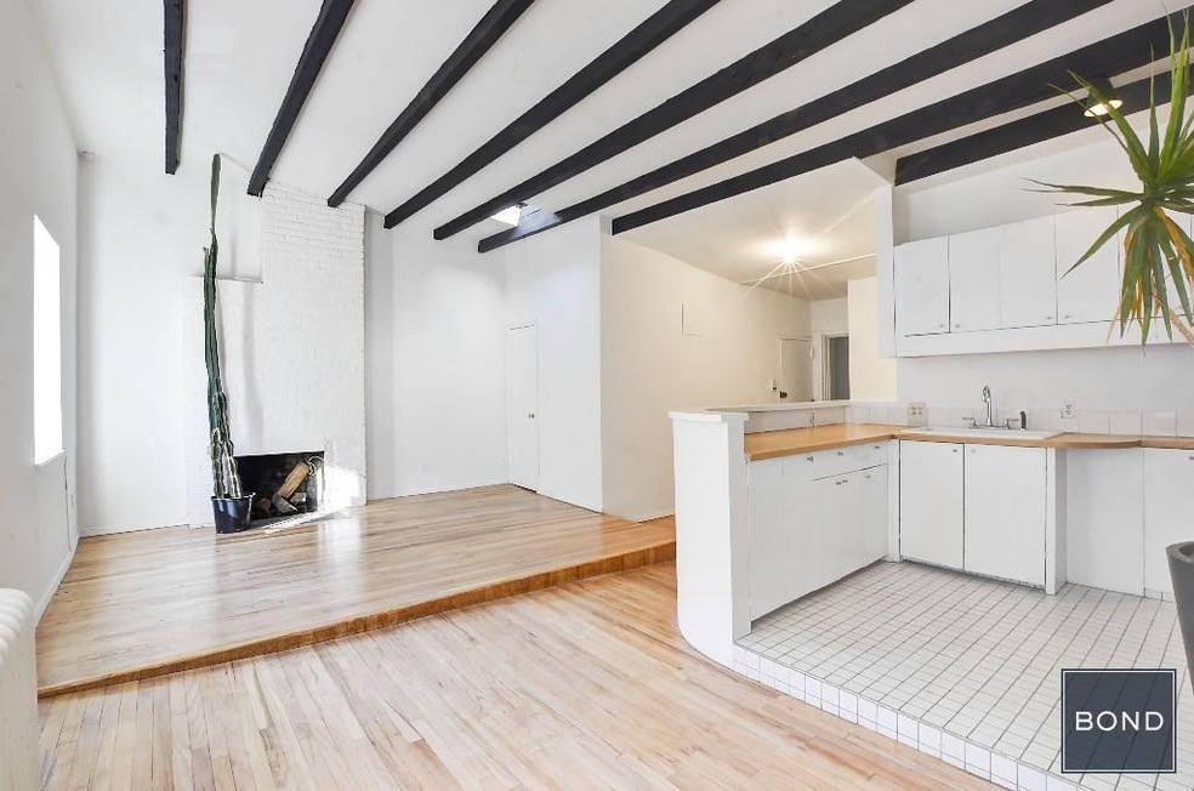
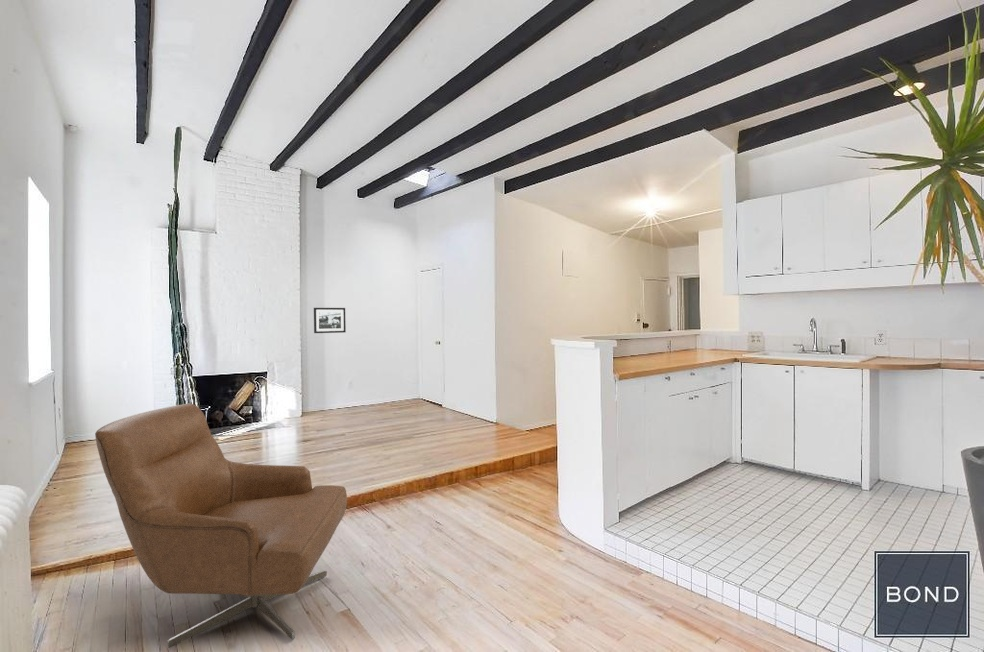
+ chair [94,402,348,649]
+ picture frame [313,307,347,334]
